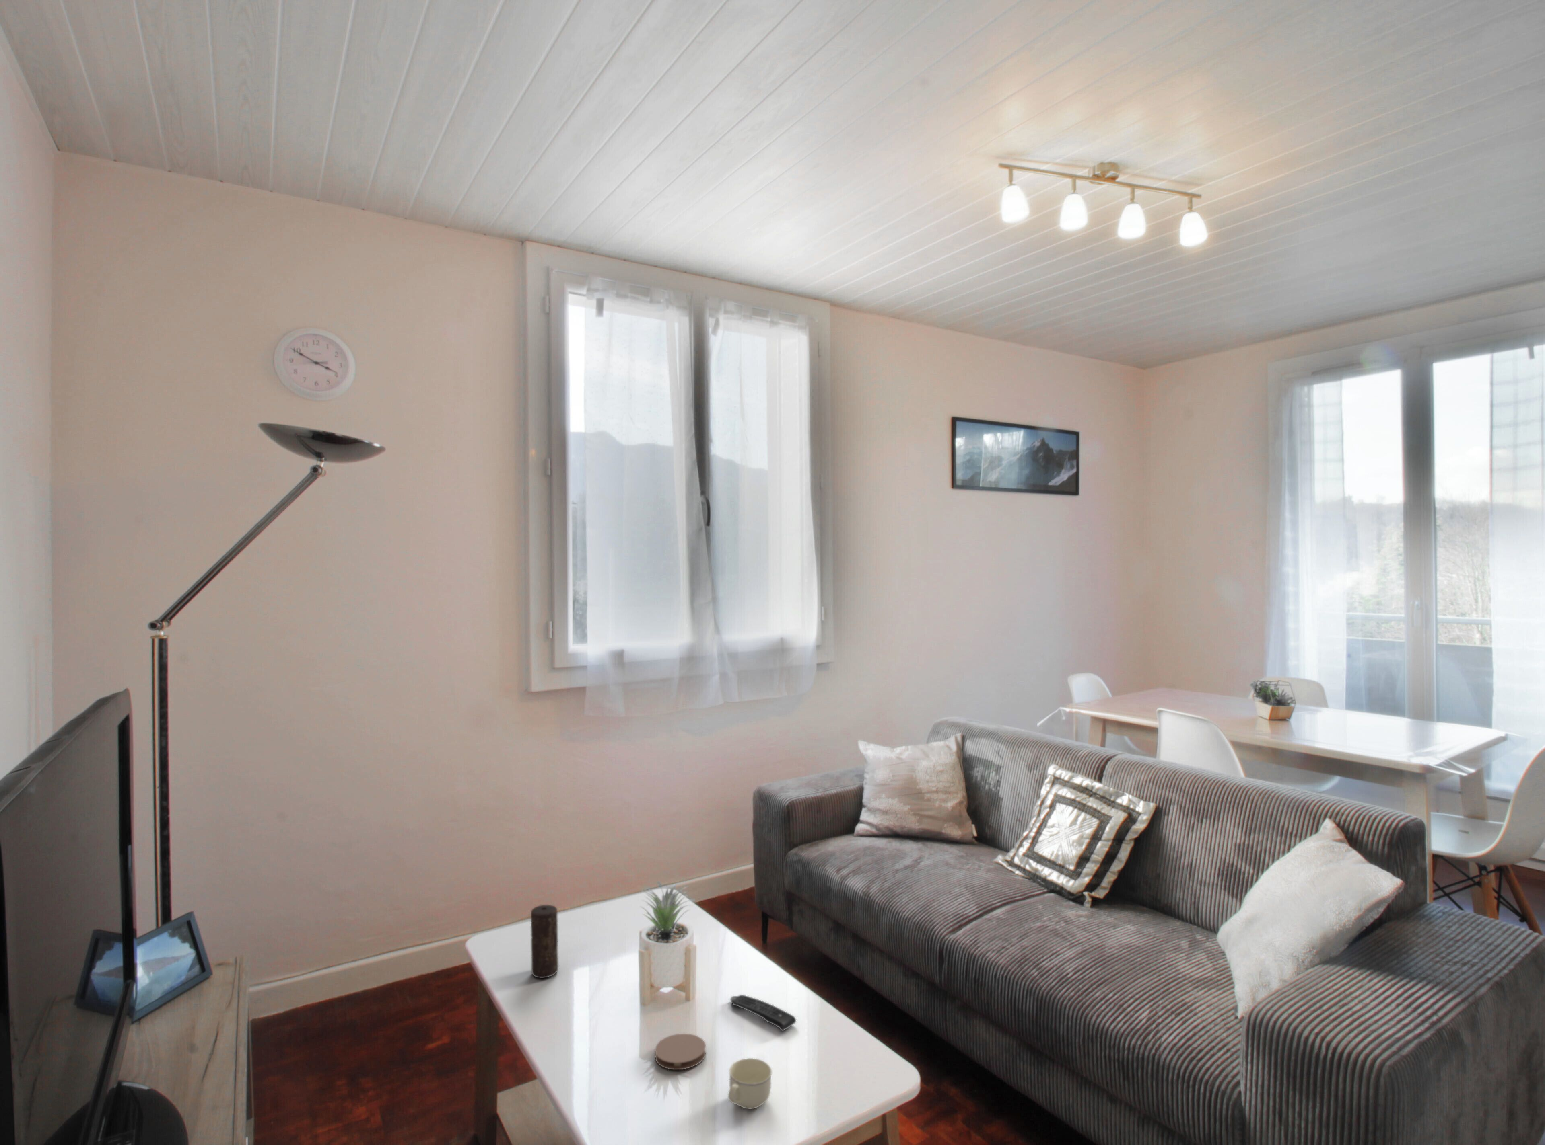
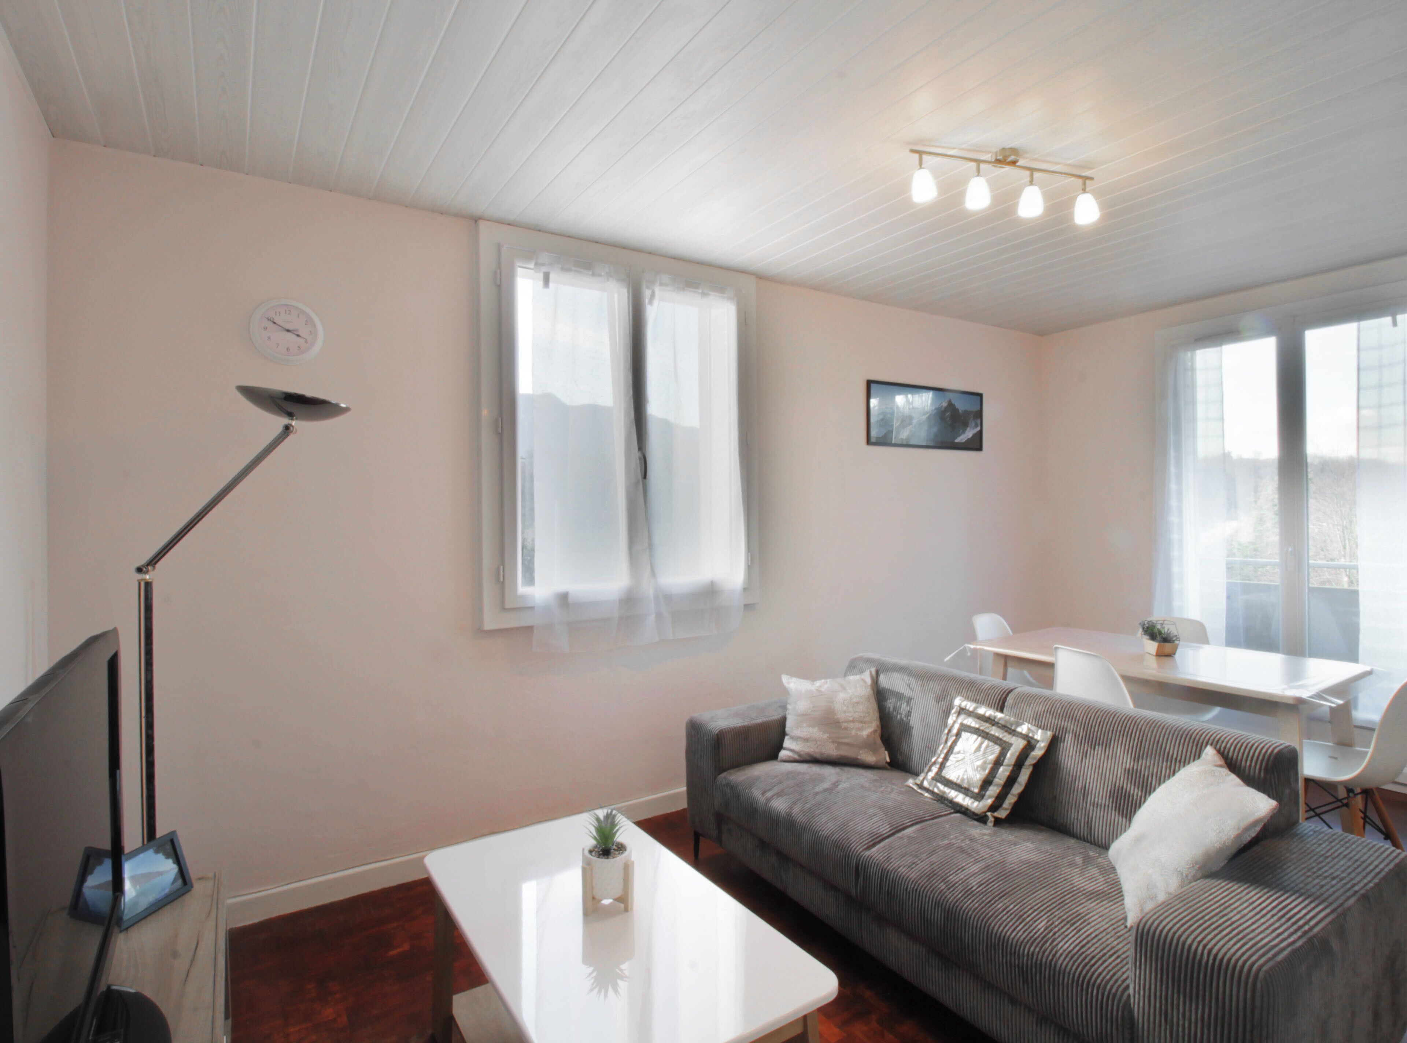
- remote control [730,995,797,1032]
- candle [531,904,558,979]
- cup [728,1057,773,1110]
- coaster [655,1033,706,1070]
